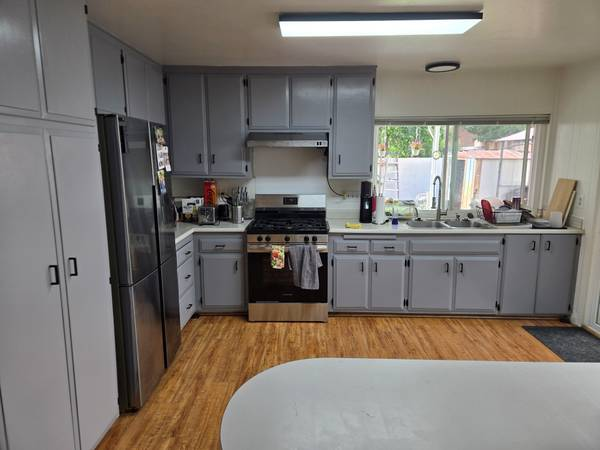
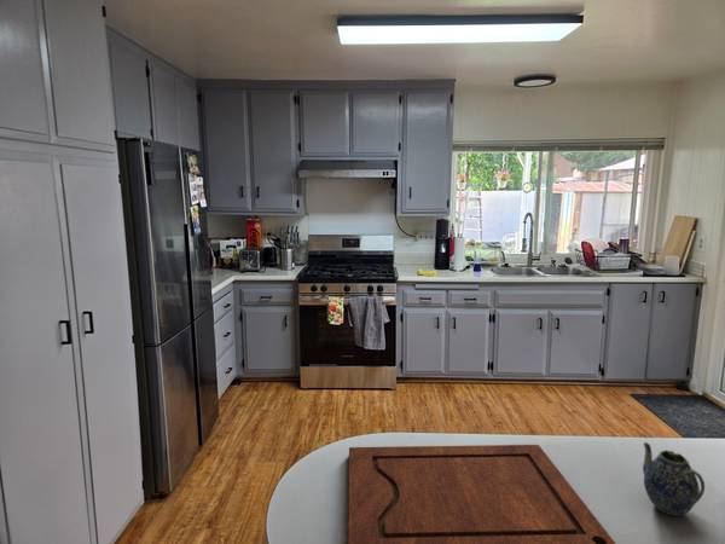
+ cutting board [348,444,617,544]
+ teapot [642,441,706,517]
